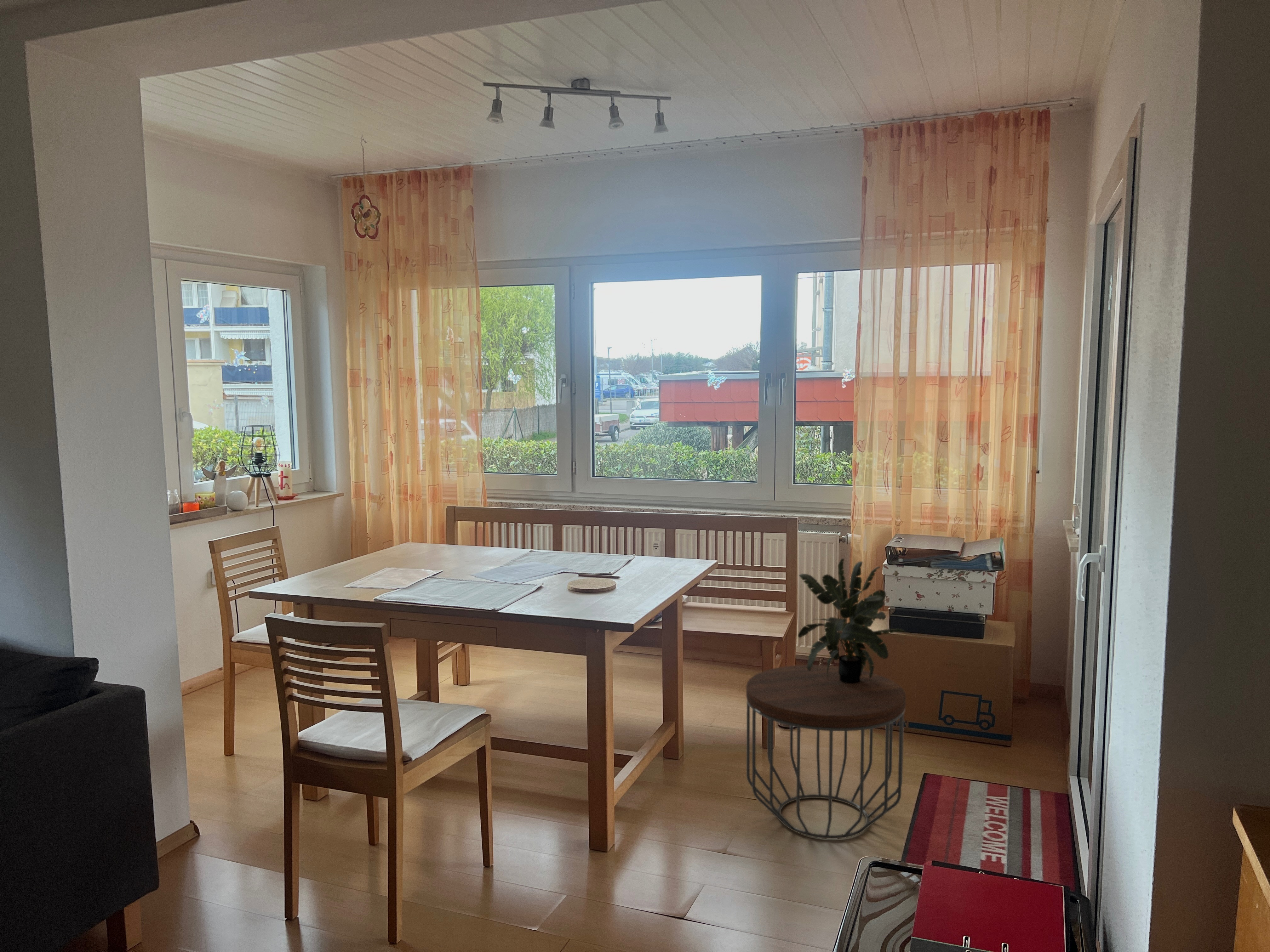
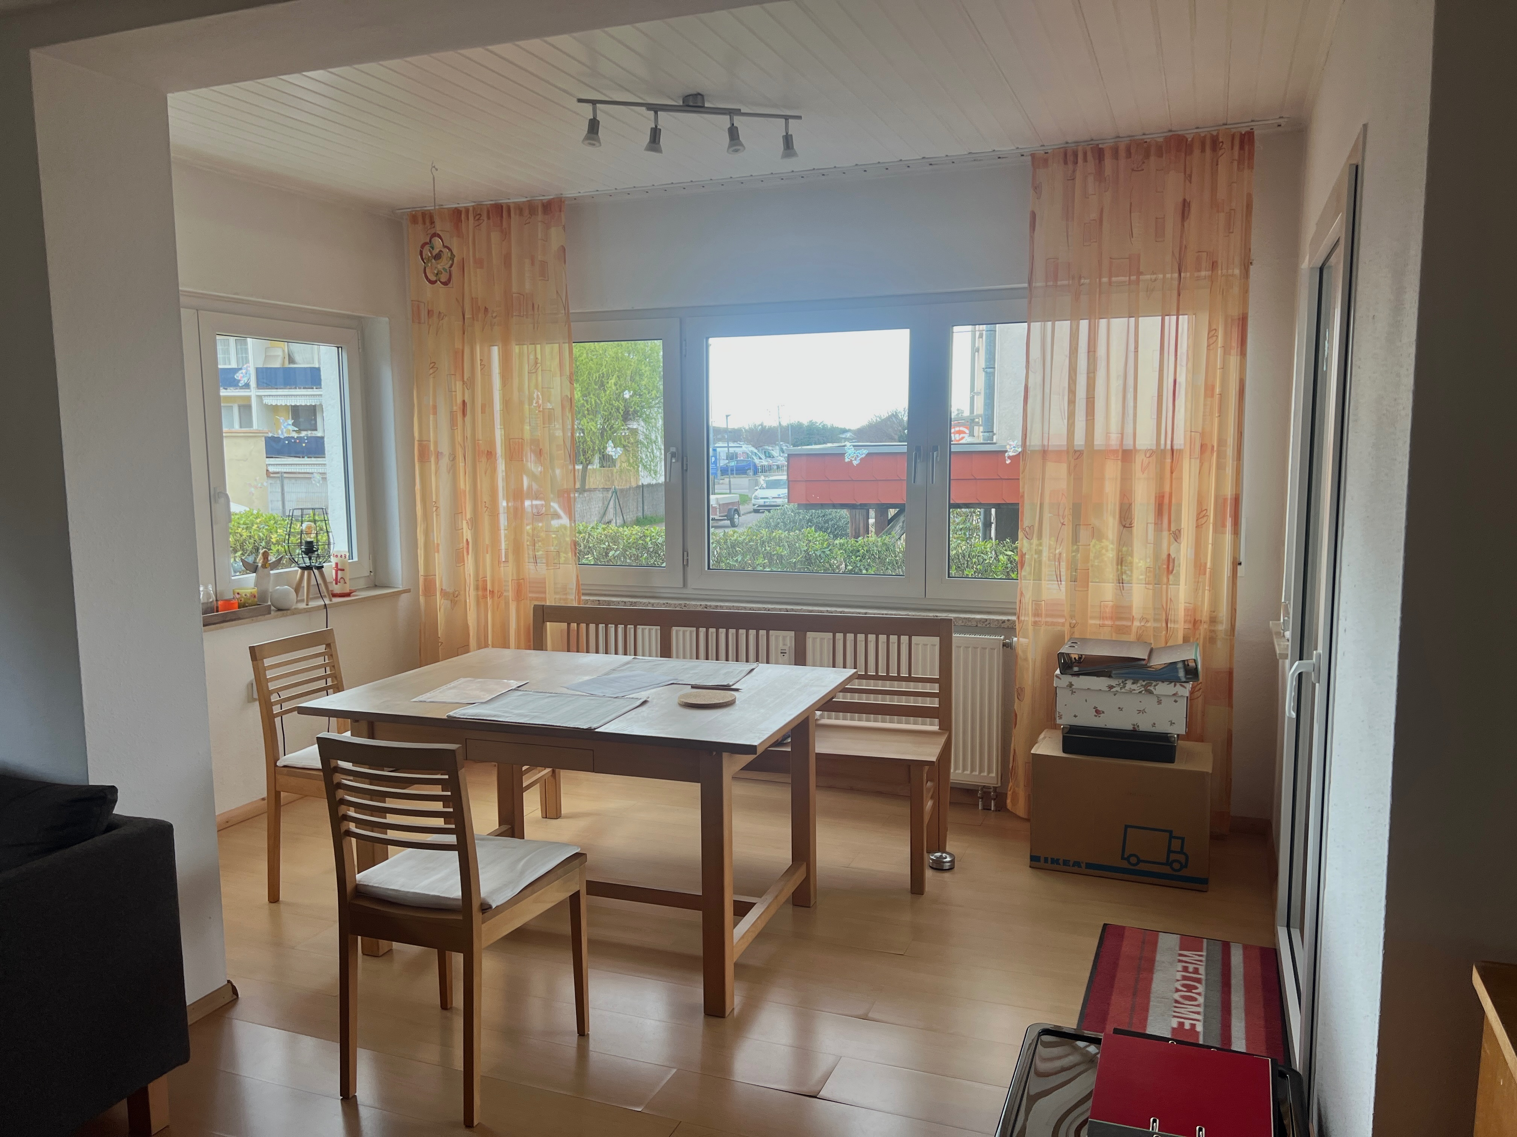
- potted plant [798,558,907,683]
- side table [746,665,906,839]
